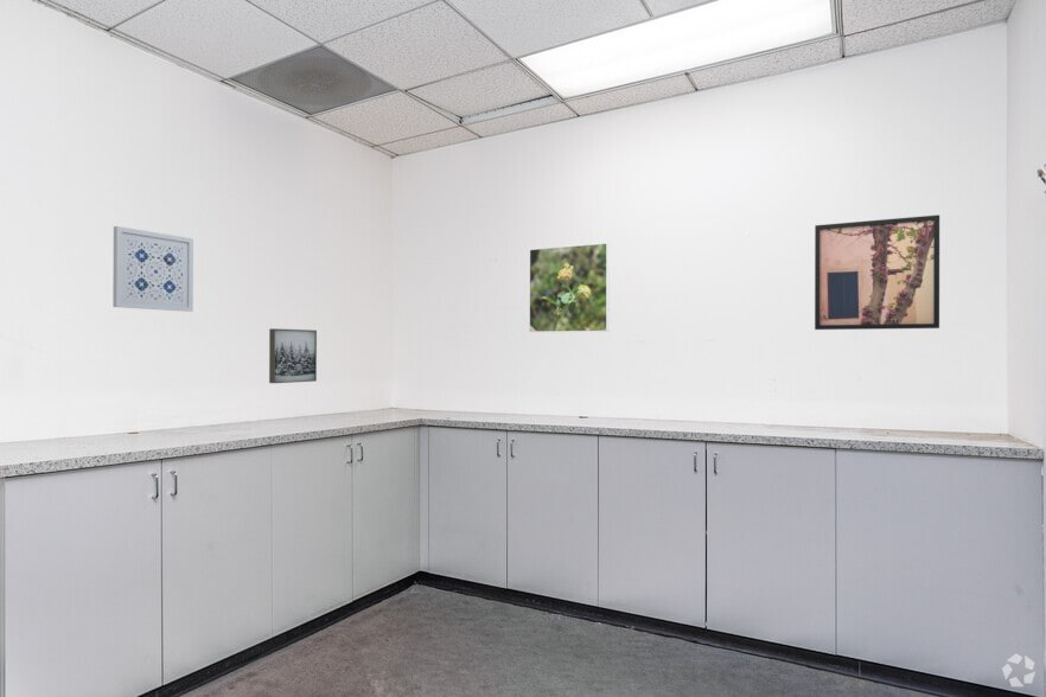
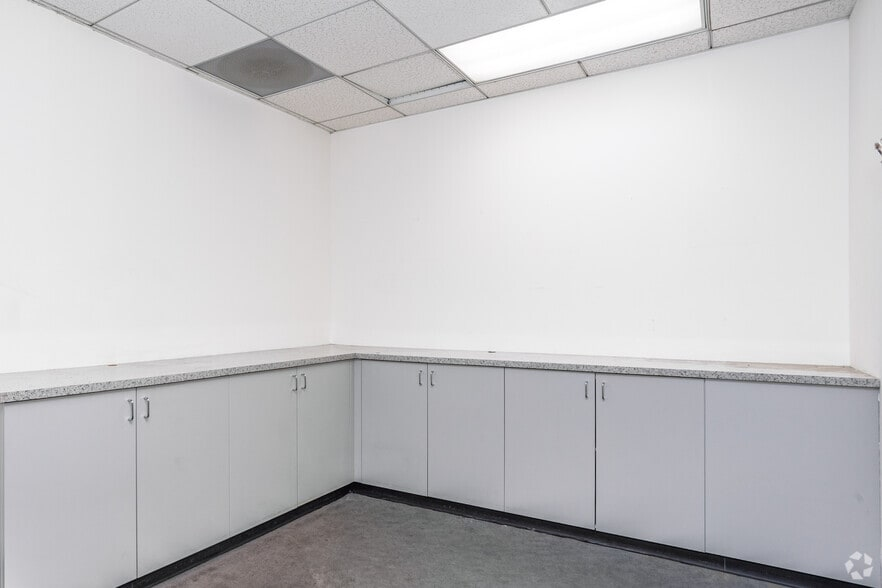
- wall art [814,213,940,331]
- wall art [268,327,318,384]
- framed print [528,242,611,333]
- wall art [111,225,194,313]
